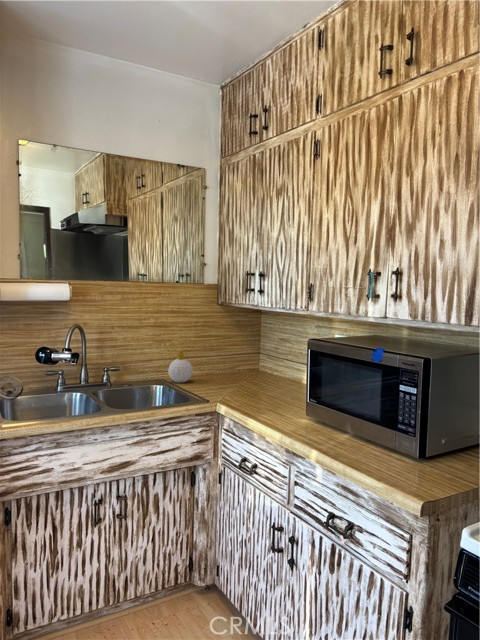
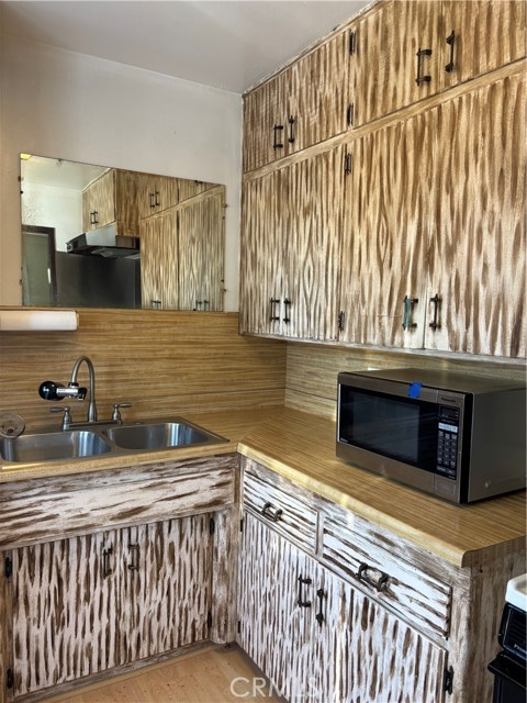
- soap bottle [167,349,194,384]
